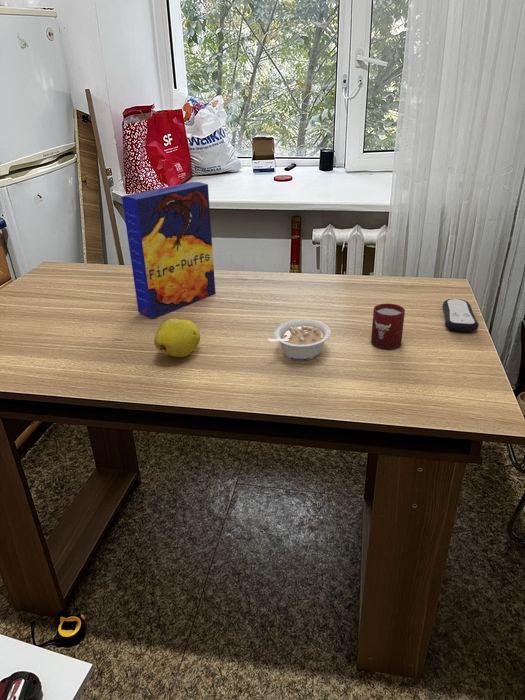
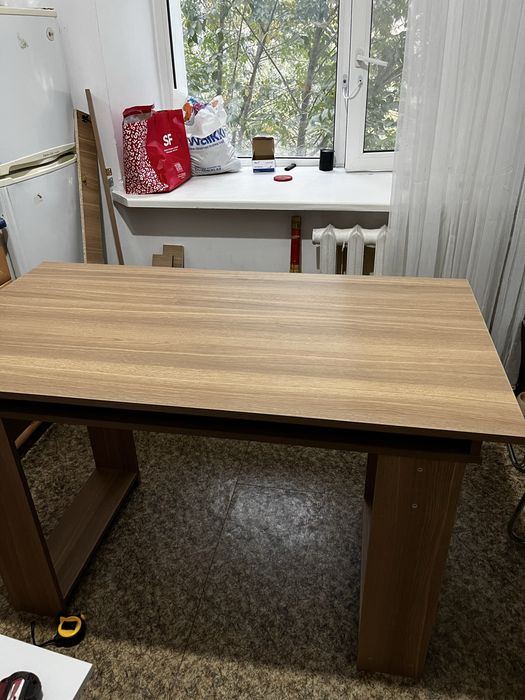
- cup [370,303,406,350]
- fruit [153,318,201,358]
- legume [267,318,332,362]
- remote control [442,298,479,332]
- cereal box [121,181,216,319]
